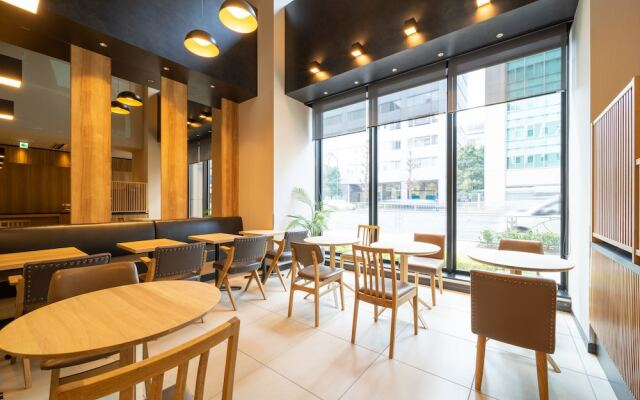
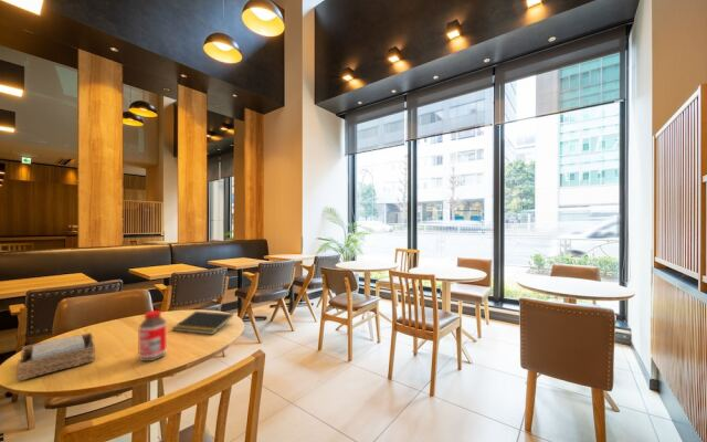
+ napkin holder [15,332,96,382]
+ notepad [171,311,234,335]
+ bottle [138,309,168,362]
